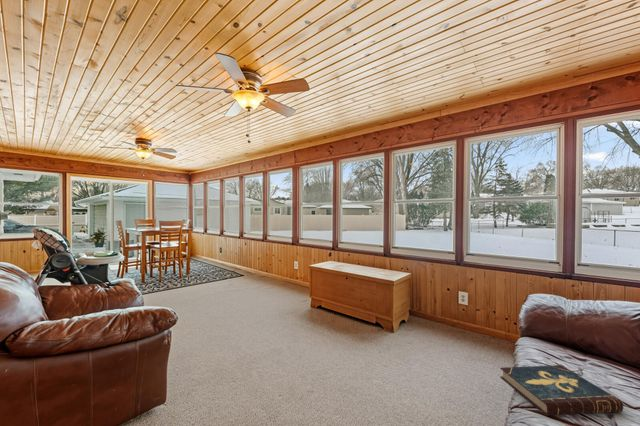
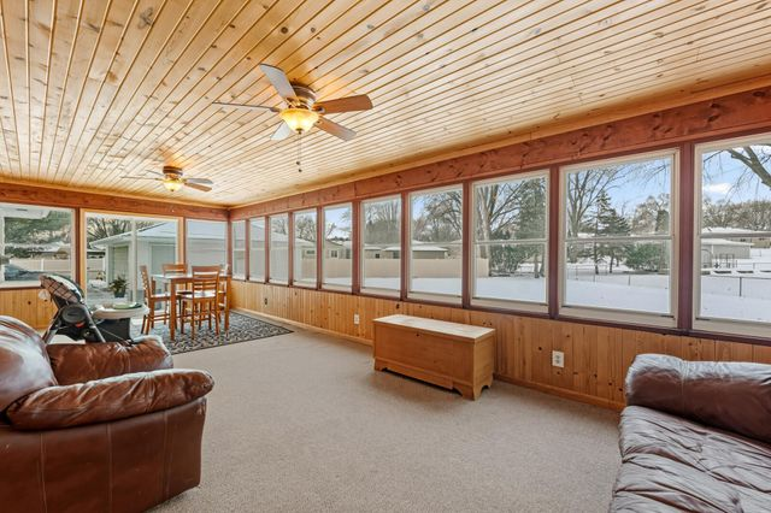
- book [499,364,624,417]
